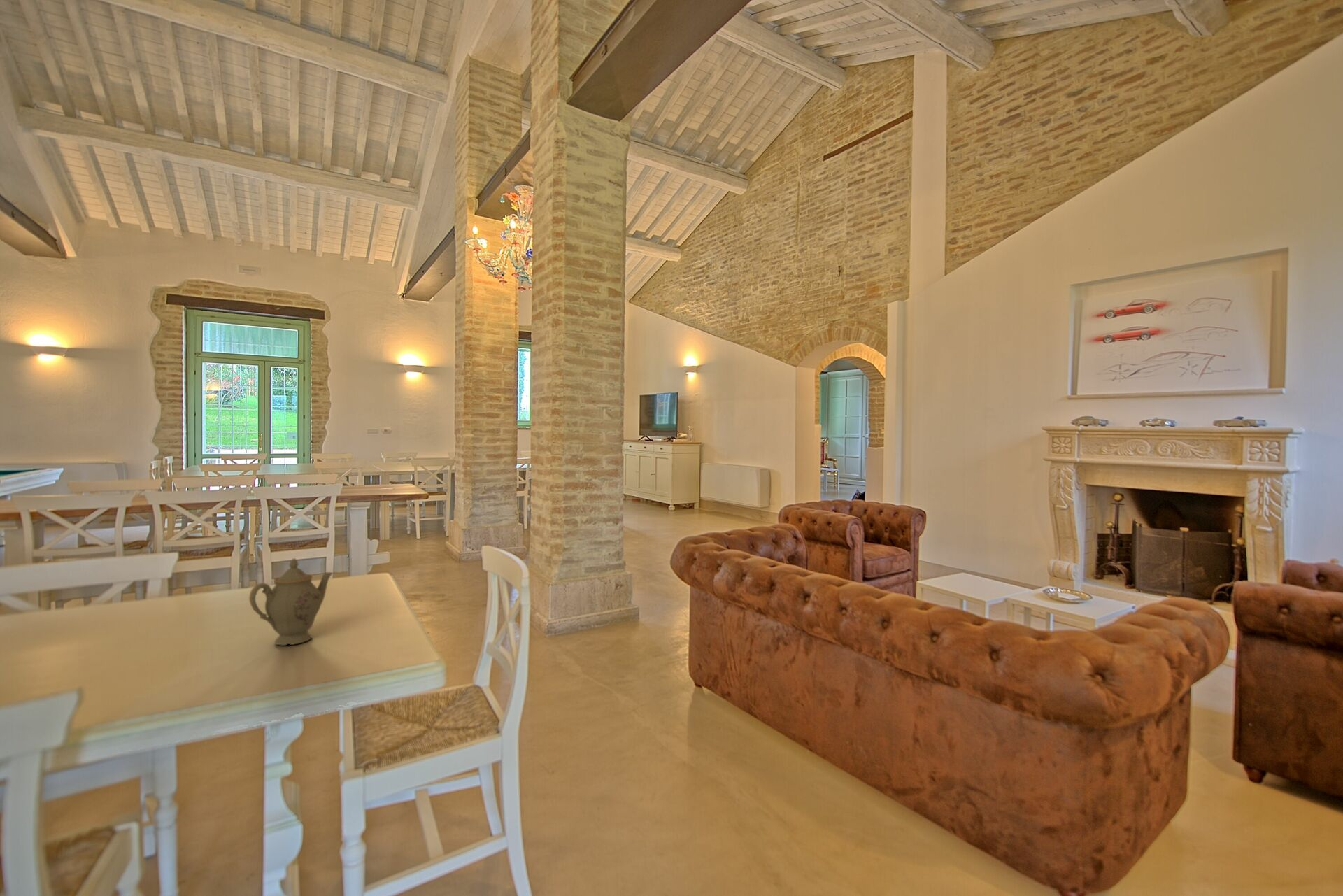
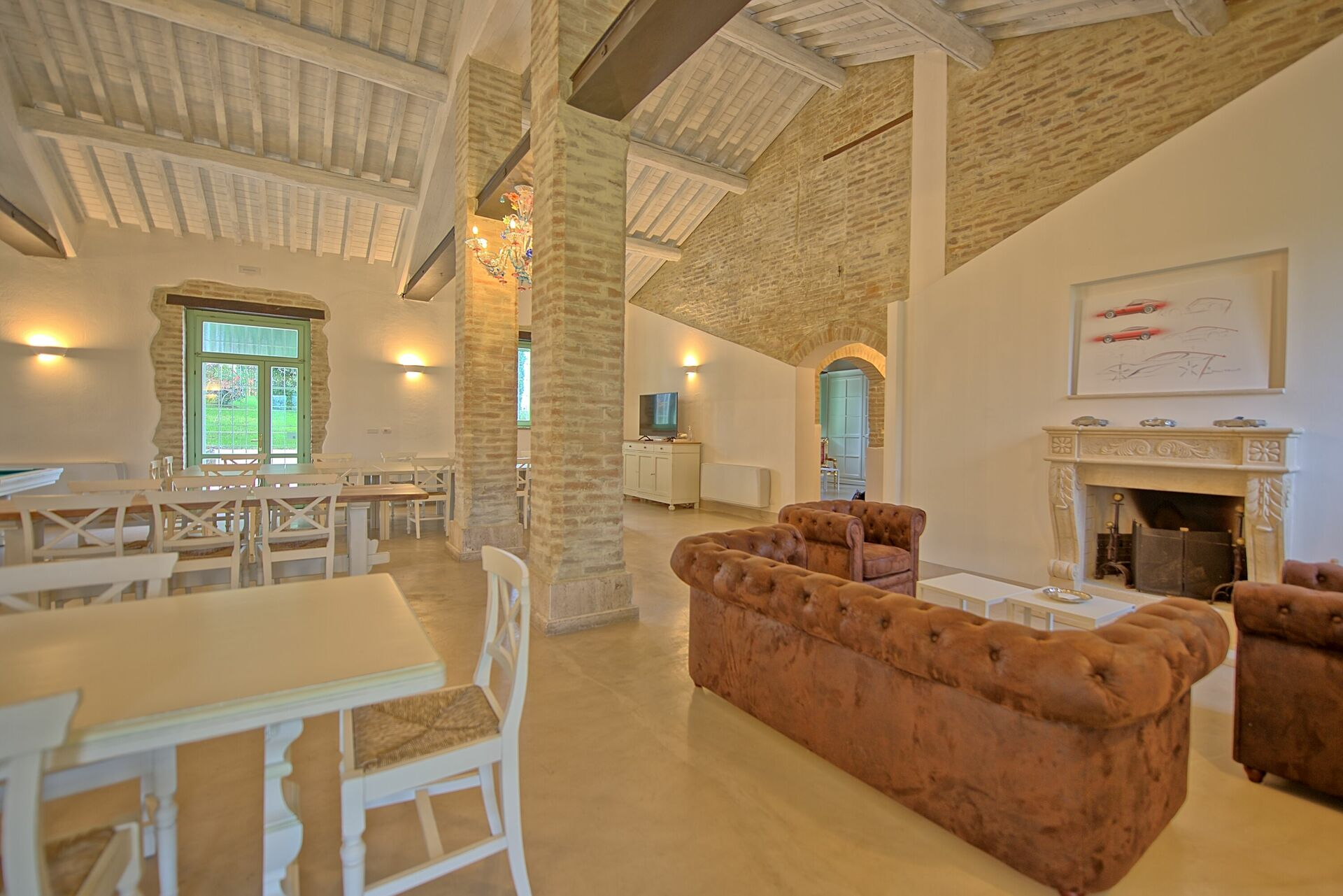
- chinaware [248,557,334,646]
